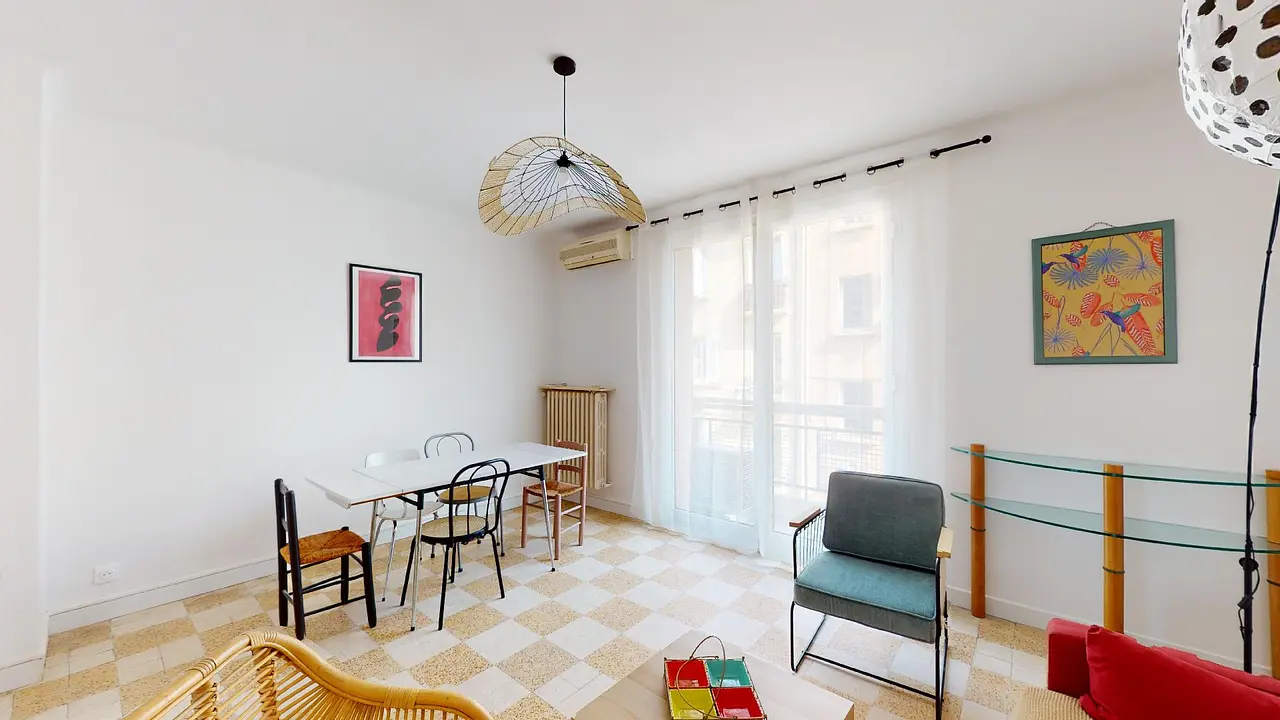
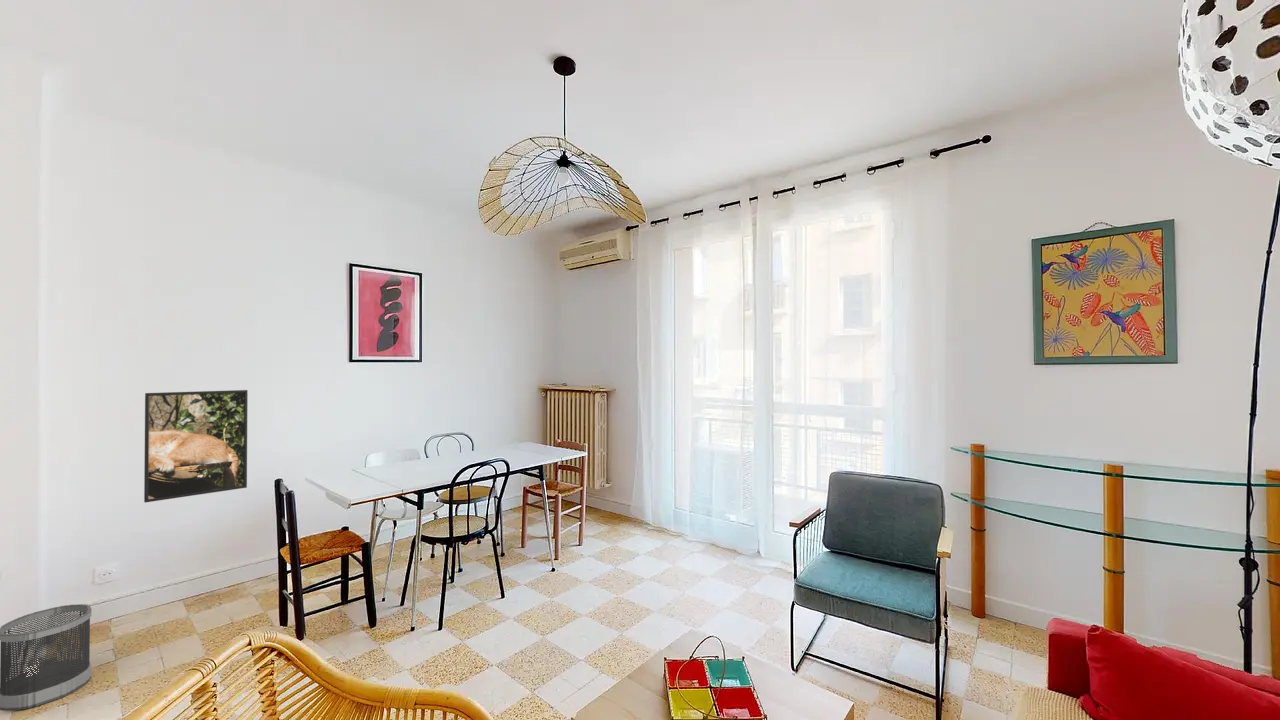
+ wastebasket [0,603,93,712]
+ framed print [143,389,249,504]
